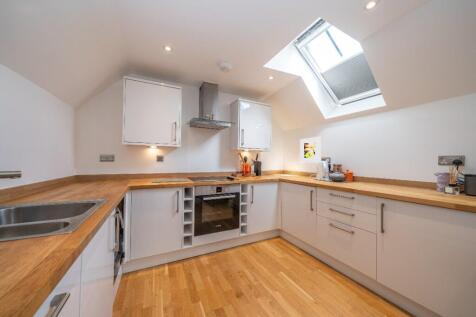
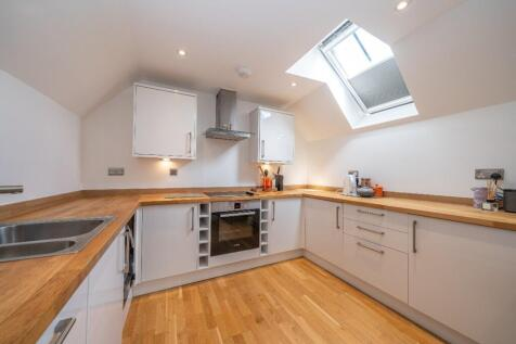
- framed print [299,136,321,164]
